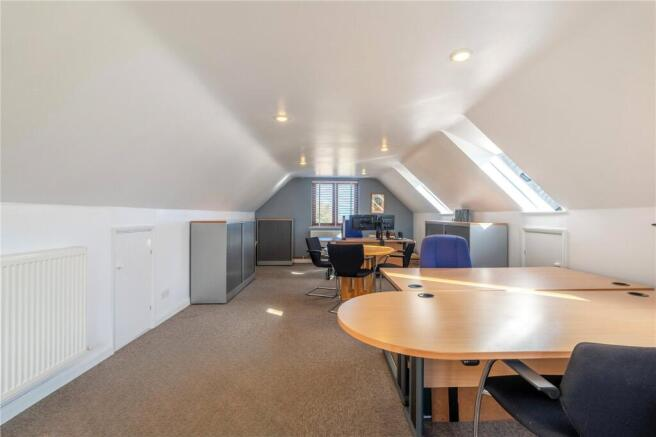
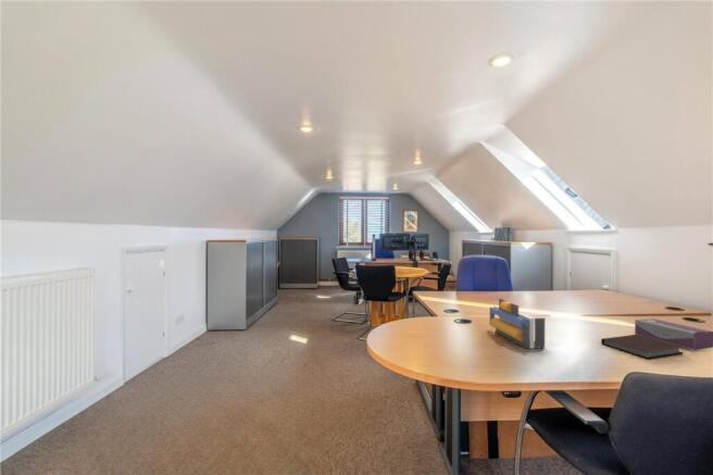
+ tissue box [634,317,713,351]
+ desk organizer [489,298,546,350]
+ notebook [600,334,685,360]
